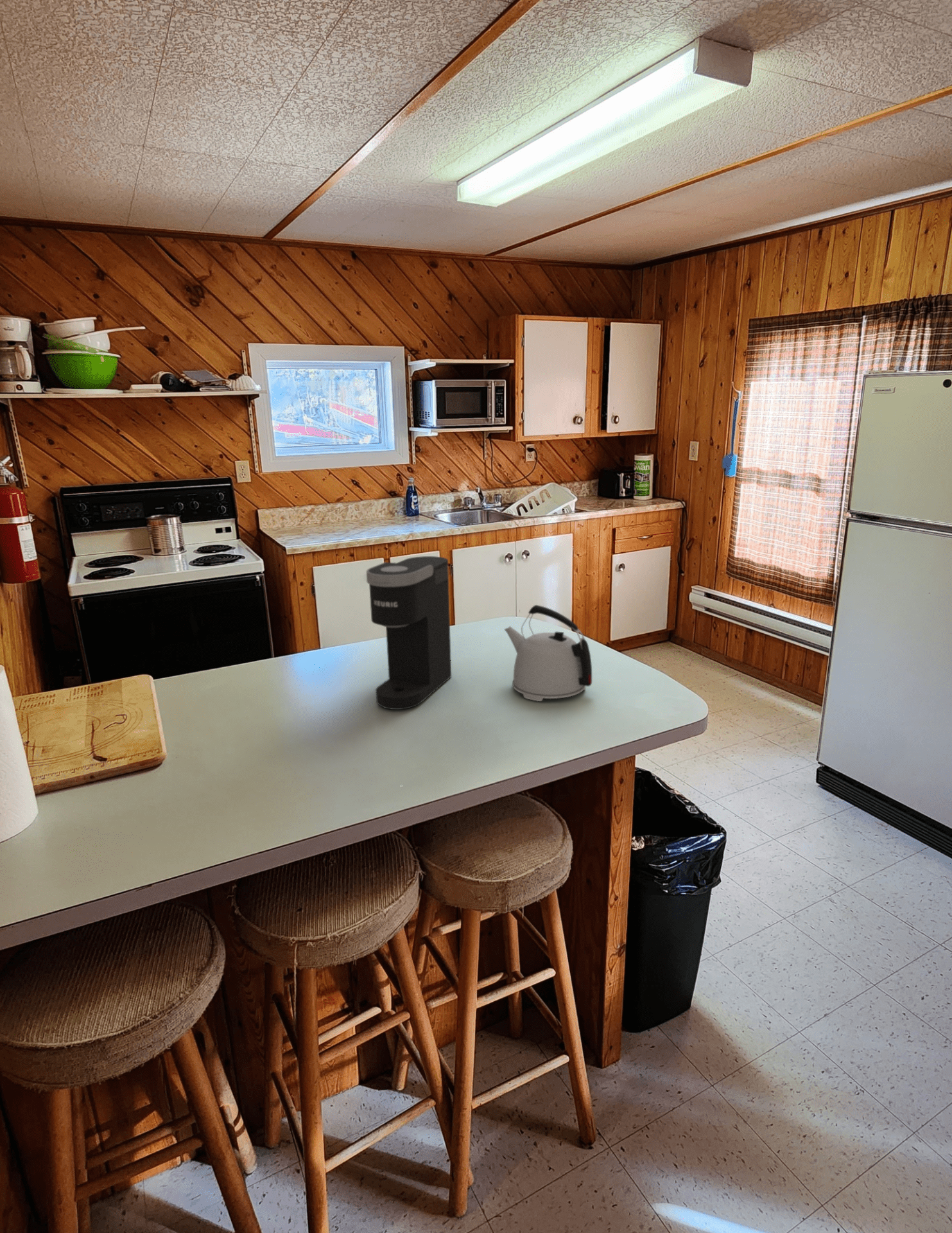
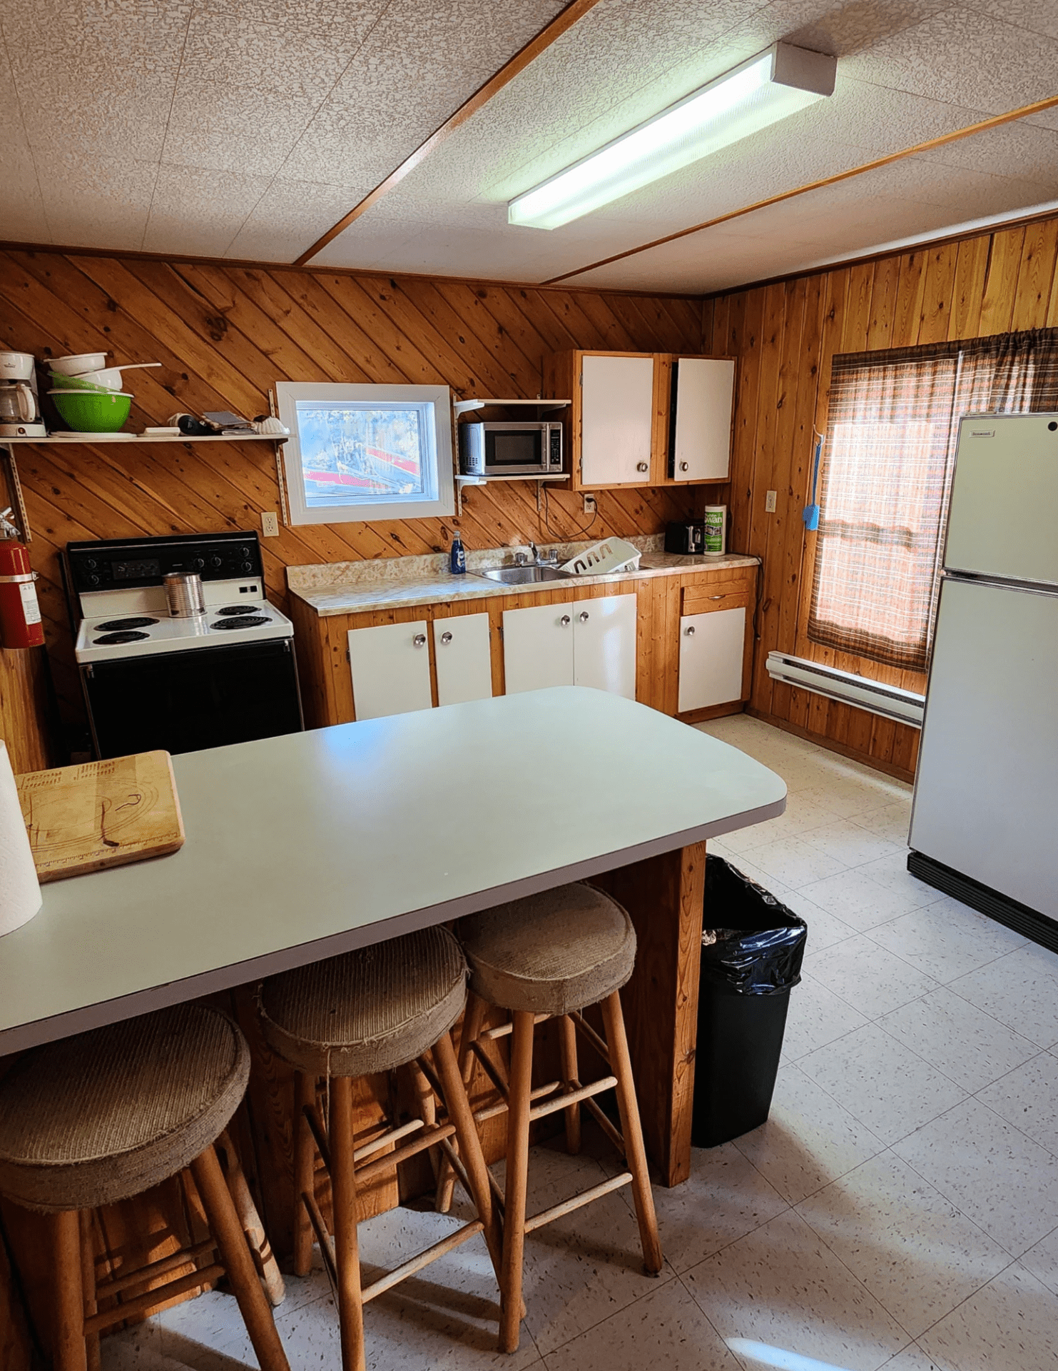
- kettle [504,604,593,702]
- coffee maker [366,555,452,710]
